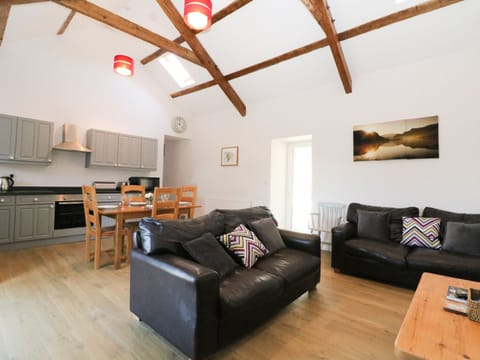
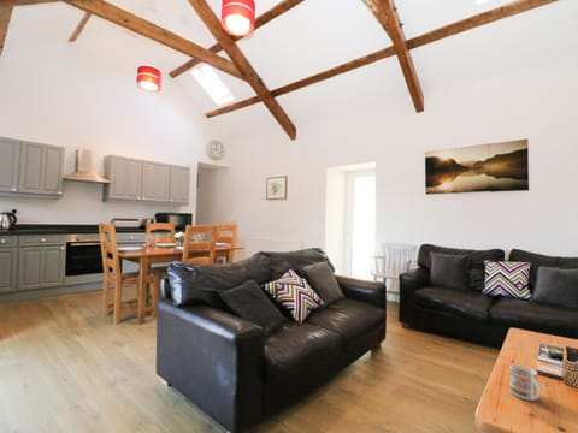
+ mug [508,363,542,402]
